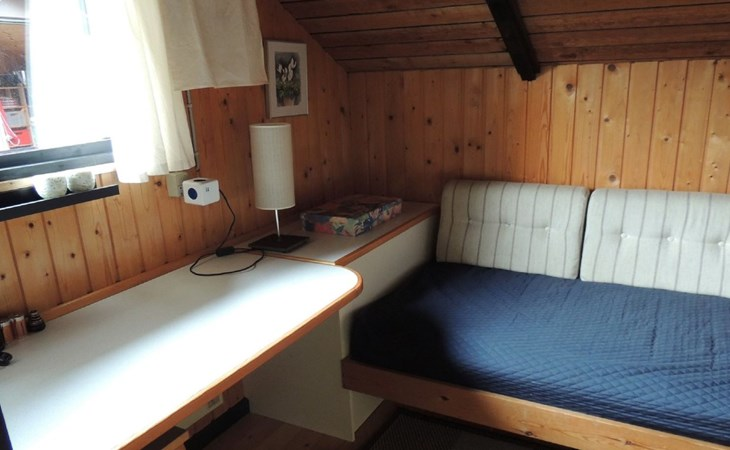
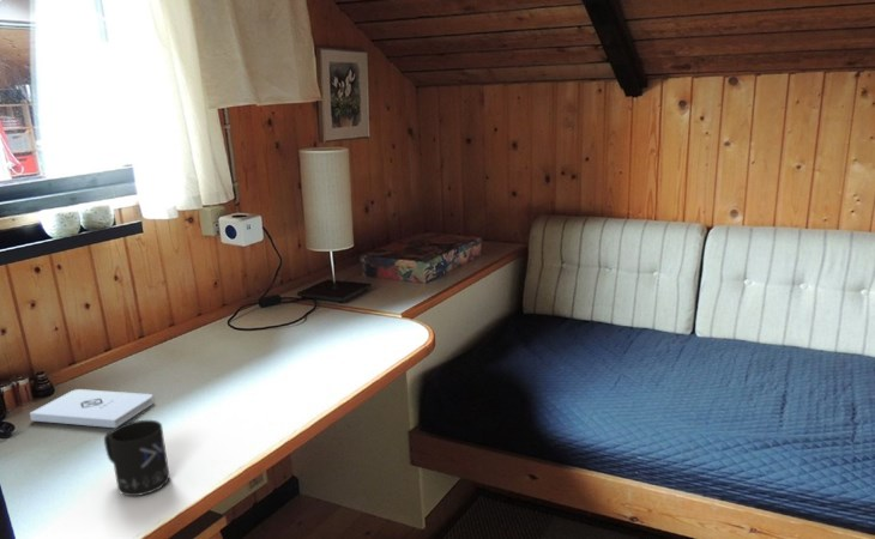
+ mug [103,419,170,497]
+ notepad [29,388,155,429]
